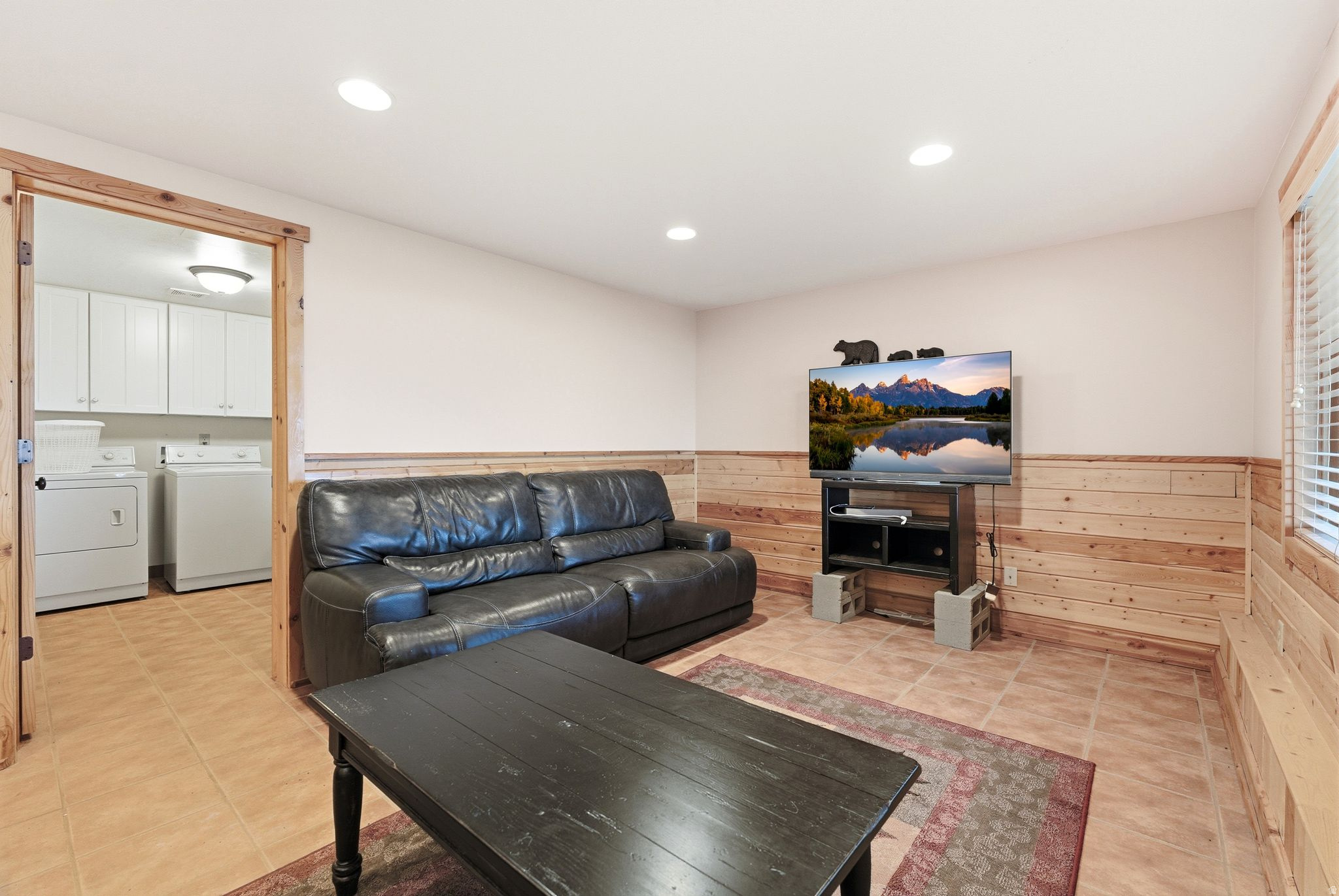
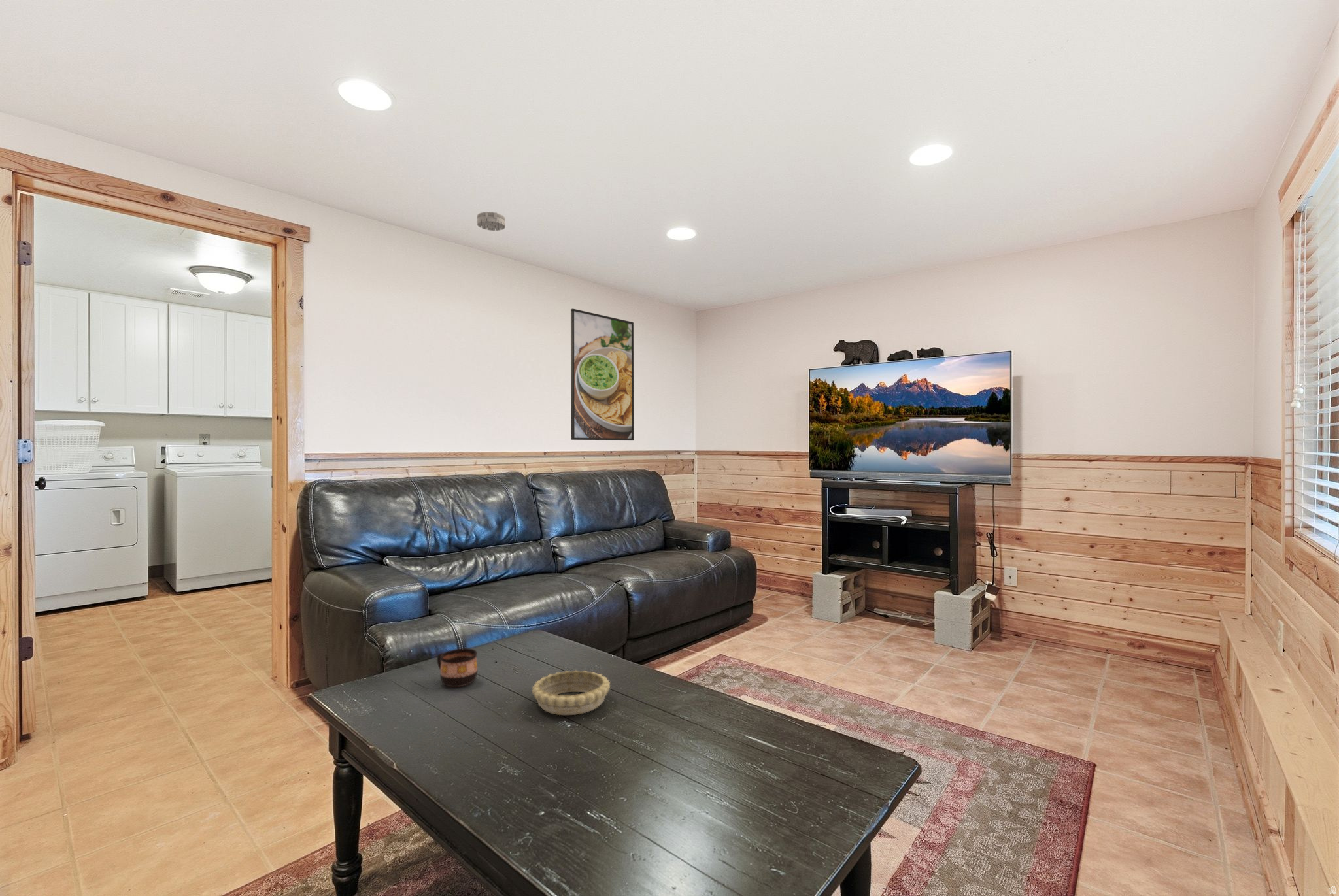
+ cup [436,648,478,688]
+ smoke detector [477,211,506,231]
+ decorative bowl [532,670,611,716]
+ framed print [570,308,635,441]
